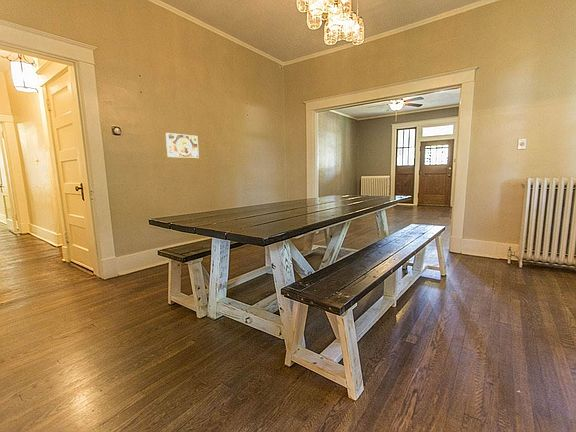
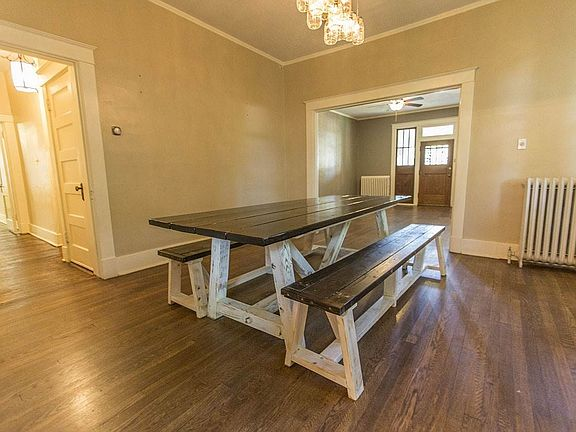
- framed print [165,132,200,159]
